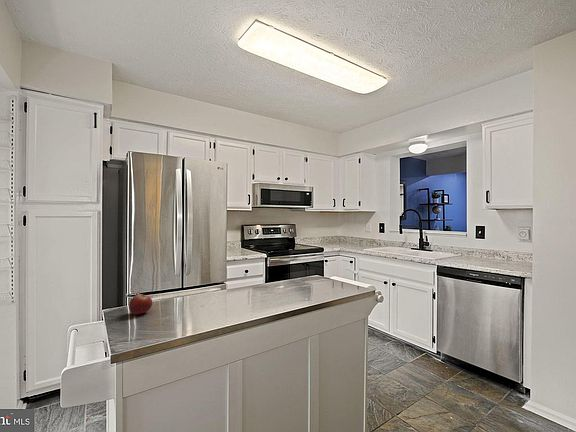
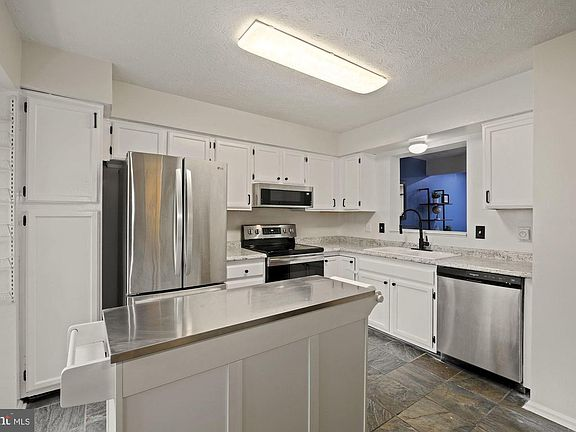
- fruit [128,293,153,315]
